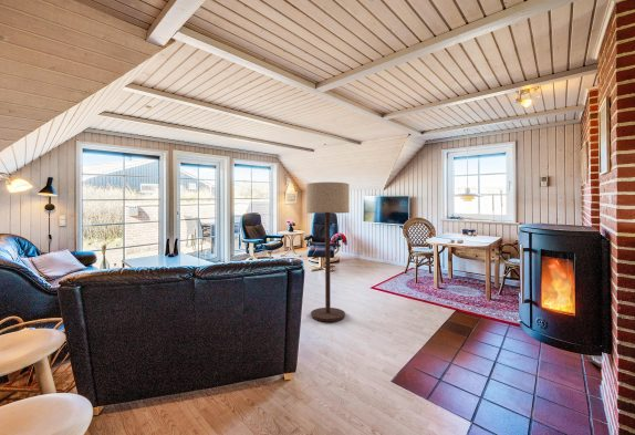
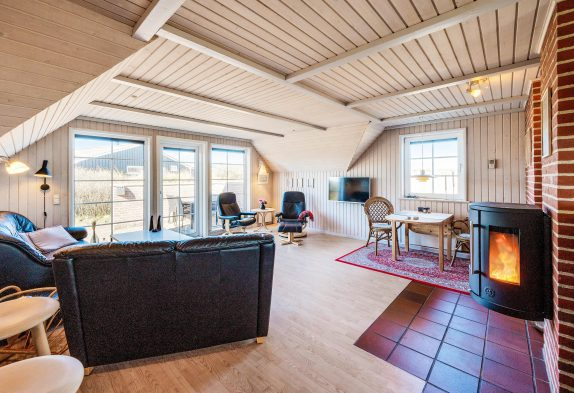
- floor lamp [305,182,351,322]
